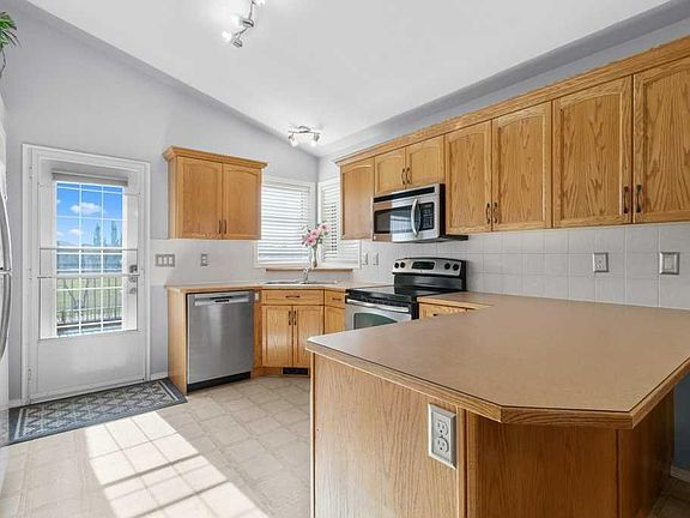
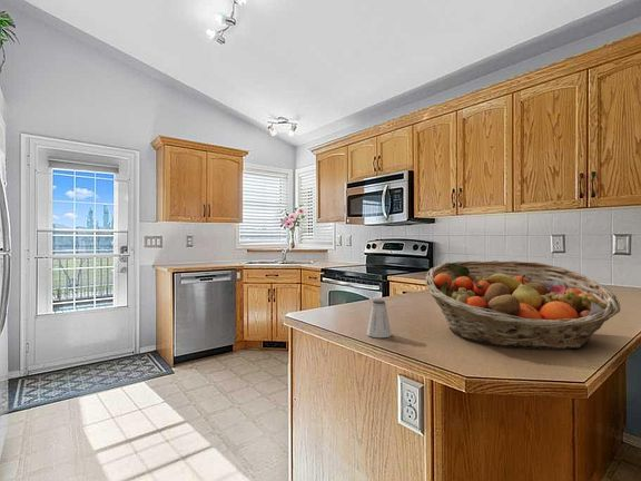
+ saltshaker [366,298,393,338]
+ fruit basket [424,259,621,351]
